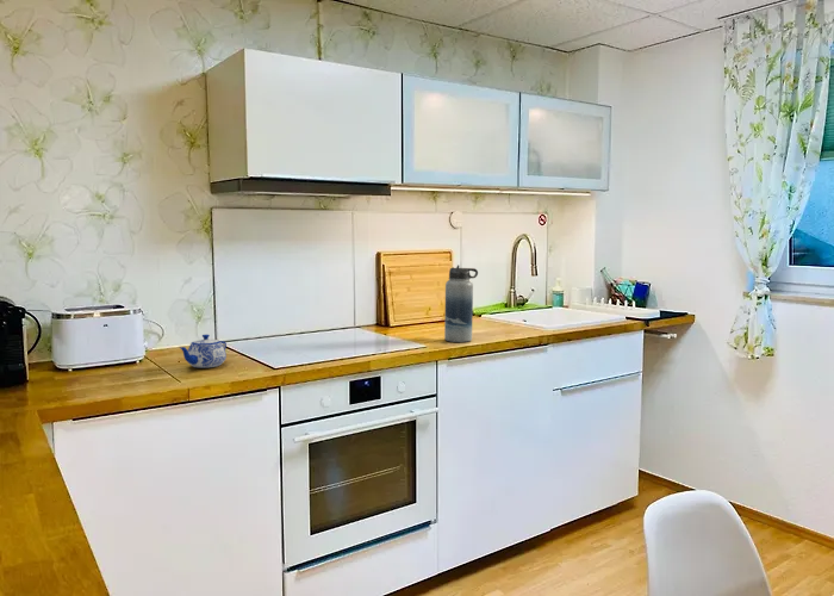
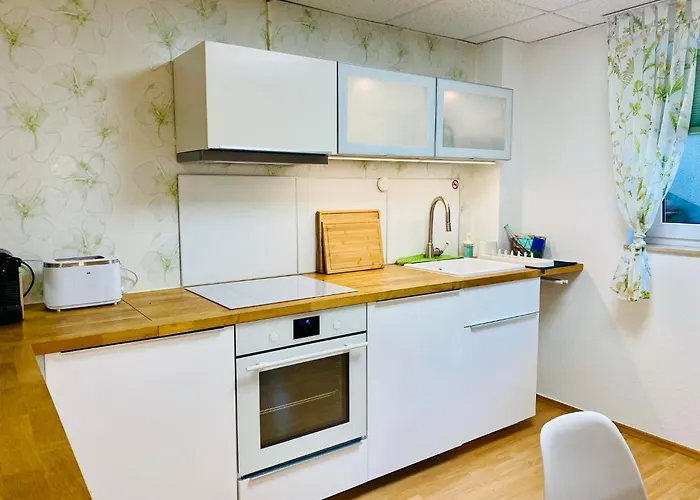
- water bottle [443,263,479,343]
- teapot [180,334,228,370]
